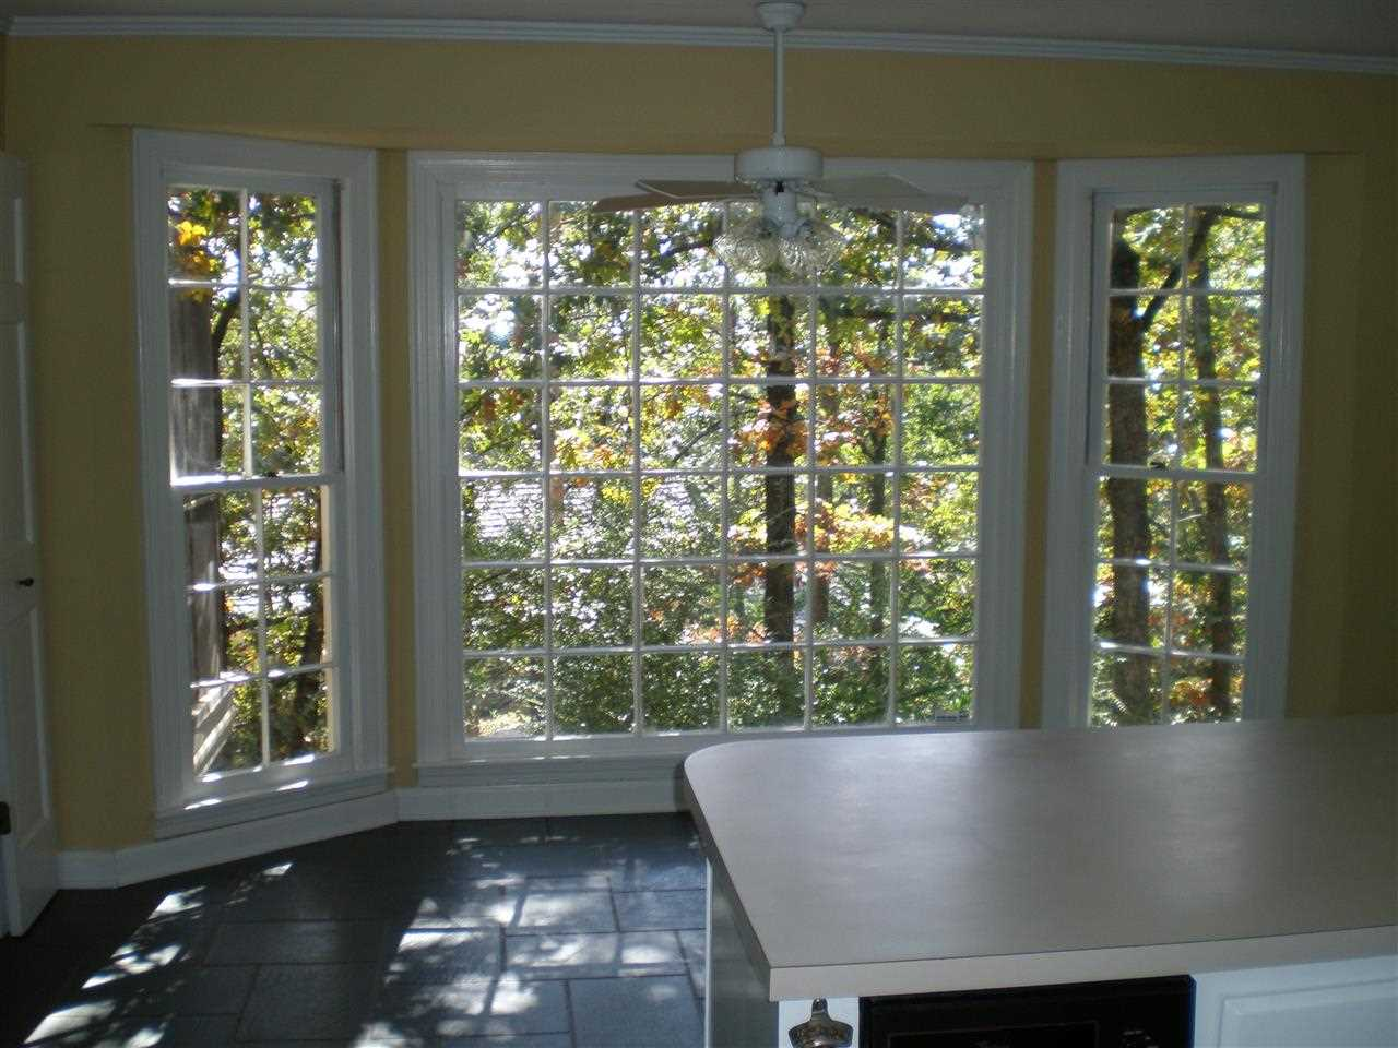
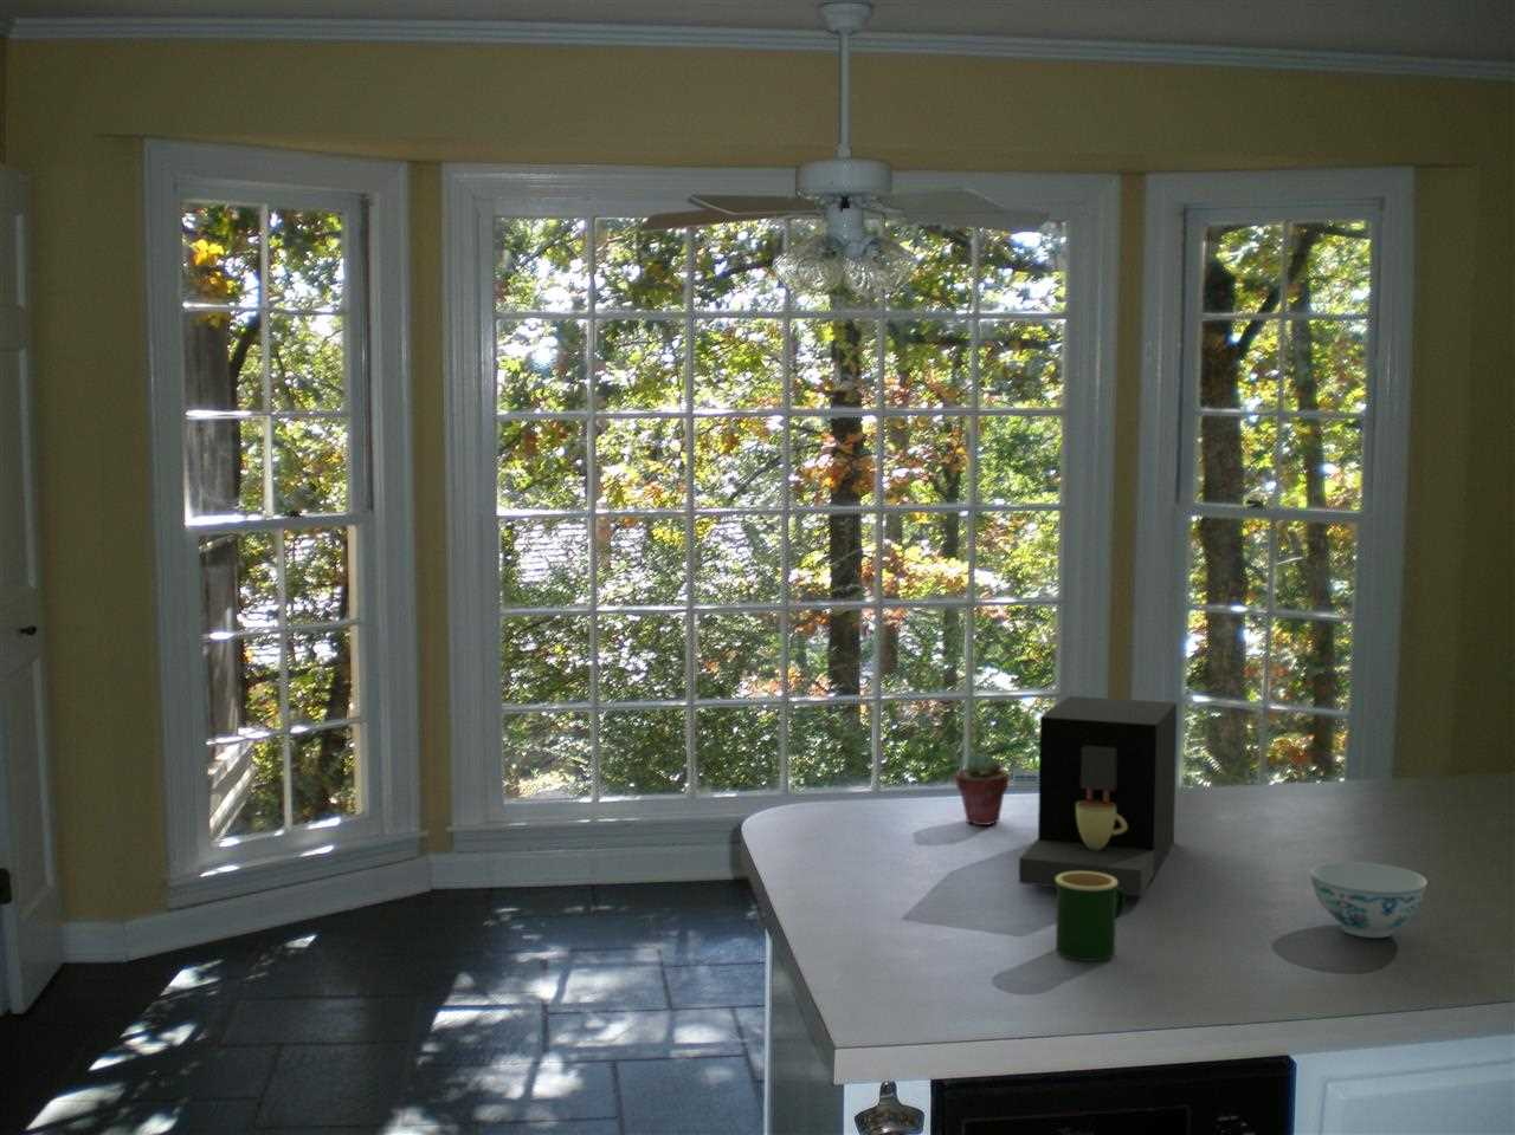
+ potted succulent [954,752,1009,826]
+ mug [1055,872,1127,962]
+ coffee maker [1018,695,1177,898]
+ chinaware [1309,861,1429,938]
